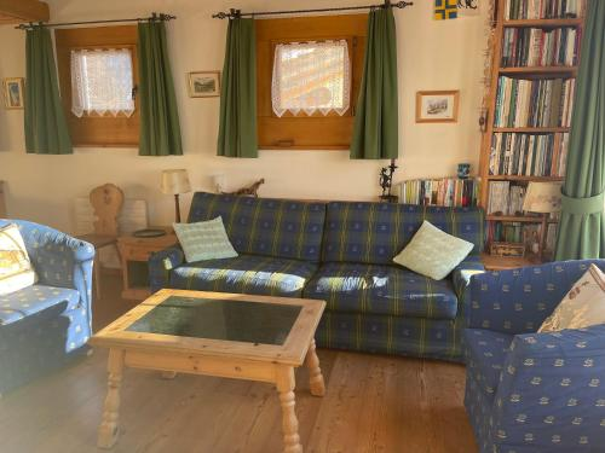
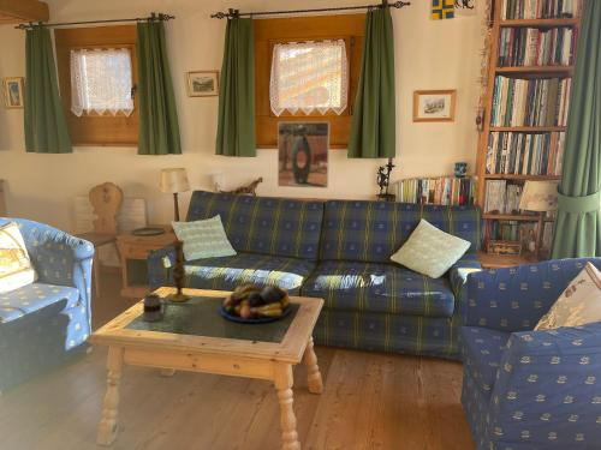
+ vase [168,239,191,302]
+ mug [142,293,168,323]
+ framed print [276,121,331,190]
+ fruit bowl [219,283,292,323]
